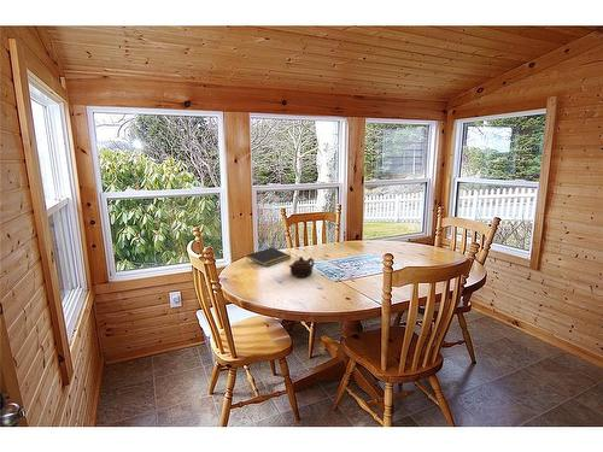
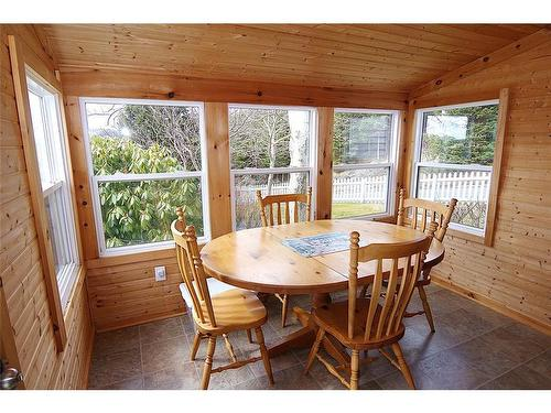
- teapot [288,256,315,278]
- notepad [245,246,292,268]
